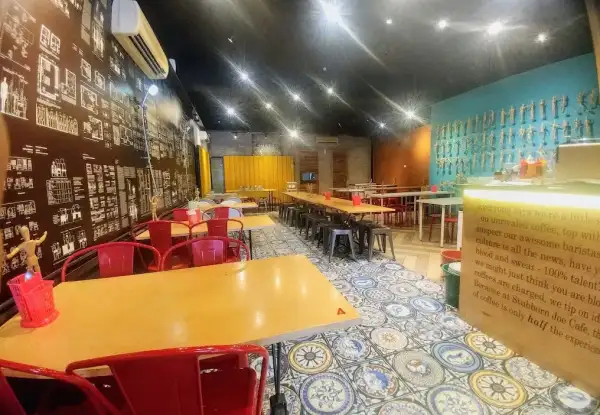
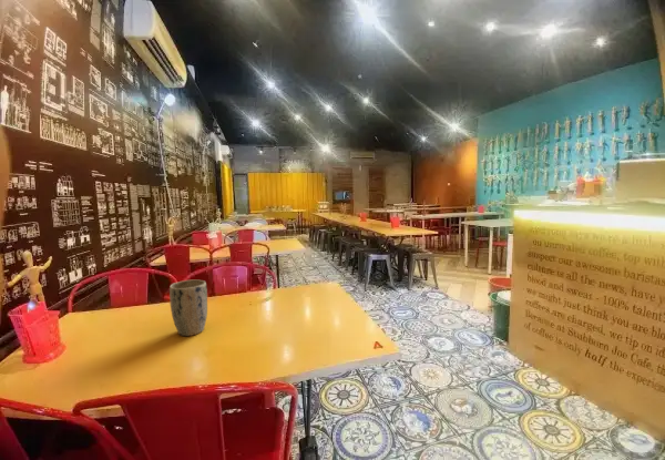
+ plant pot [168,279,208,337]
